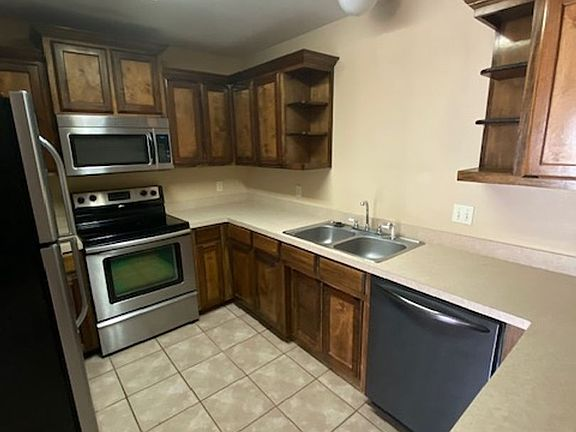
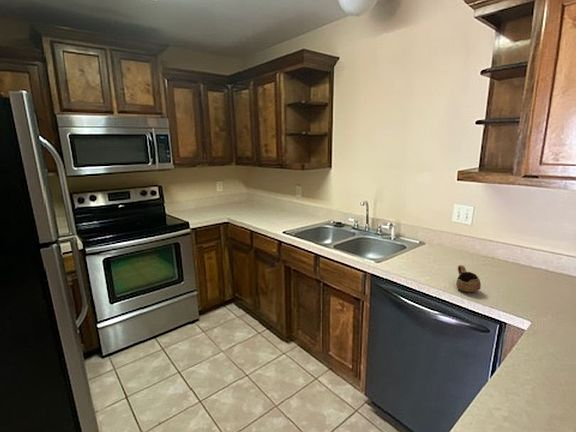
+ cup [455,264,482,293]
